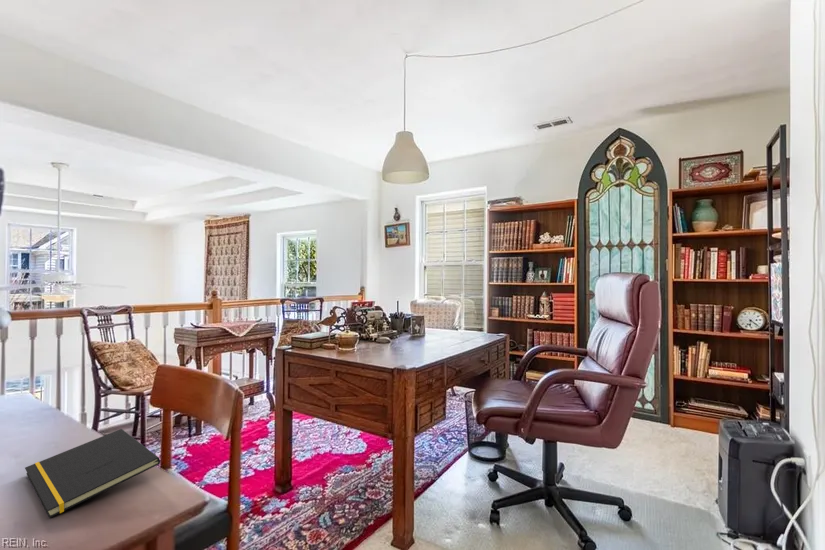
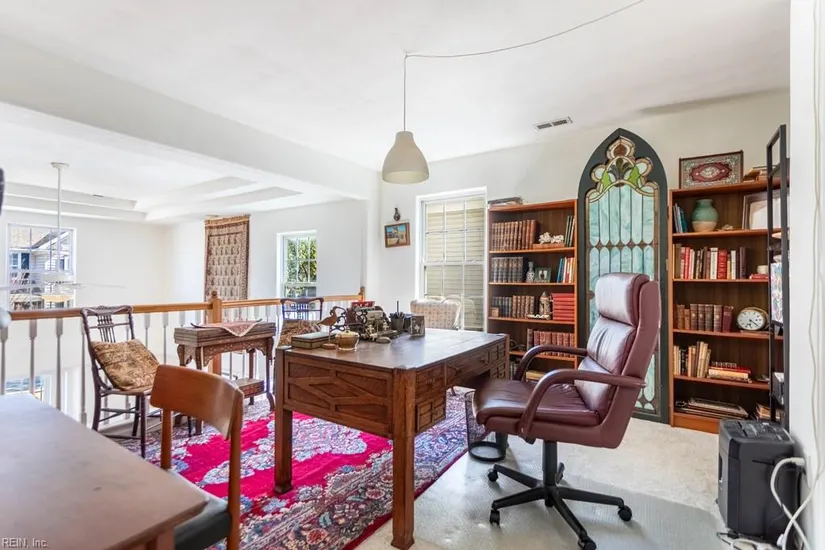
- notepad [24,428,161,519]
